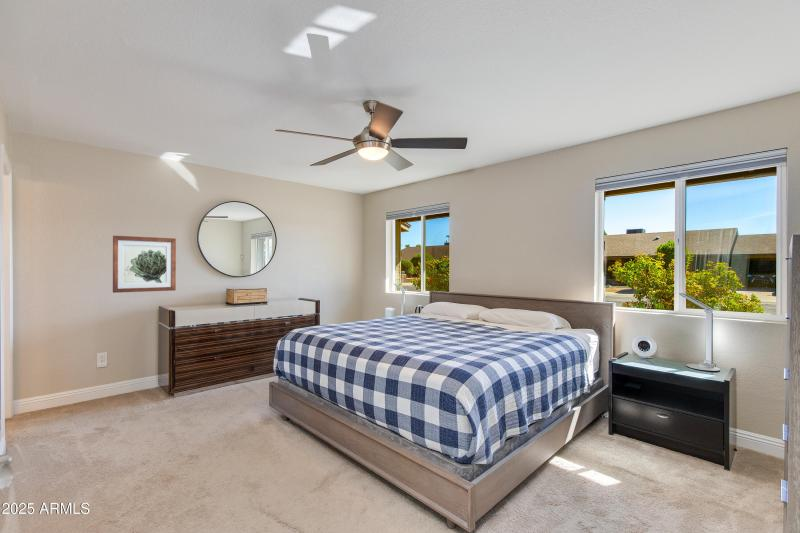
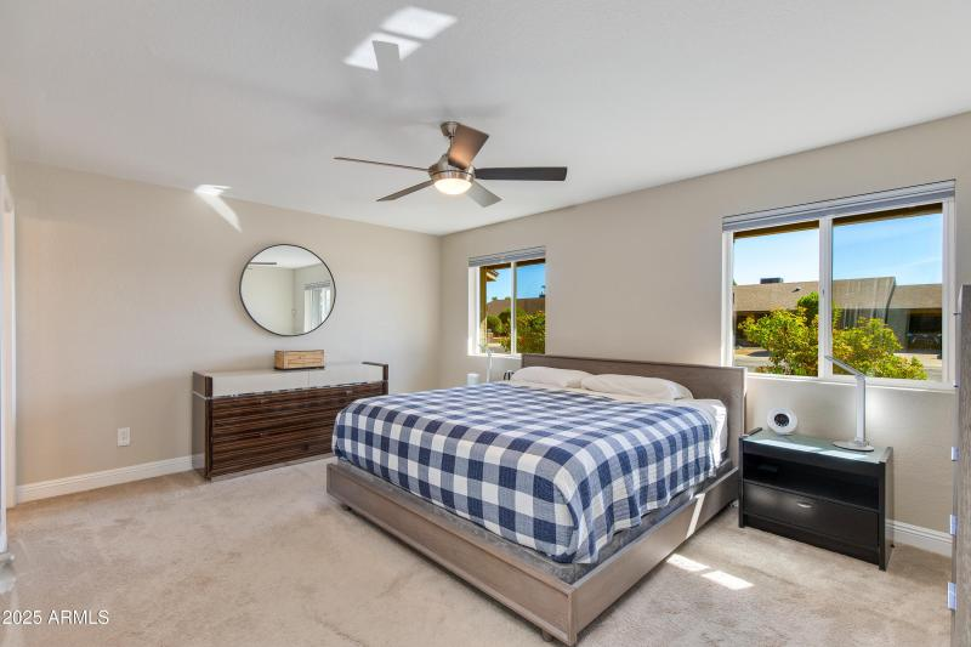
- wall art [112,235,177,294]
